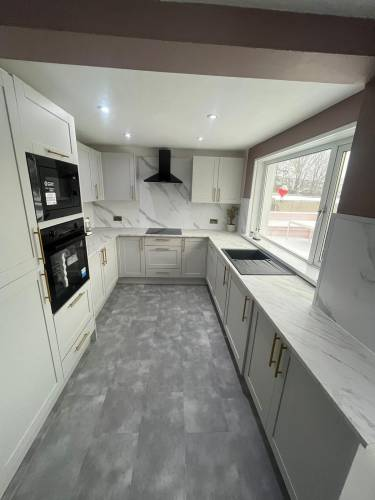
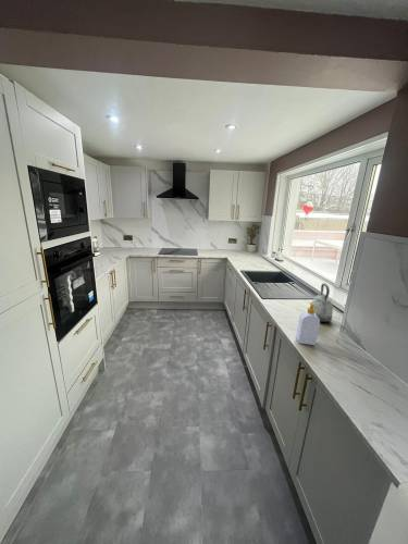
+ kettle [311,283,334,323]
+ soap bottle [295,301,321,346]
